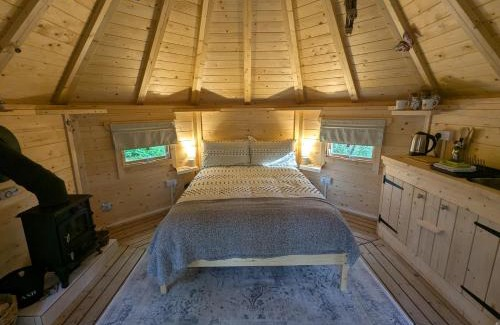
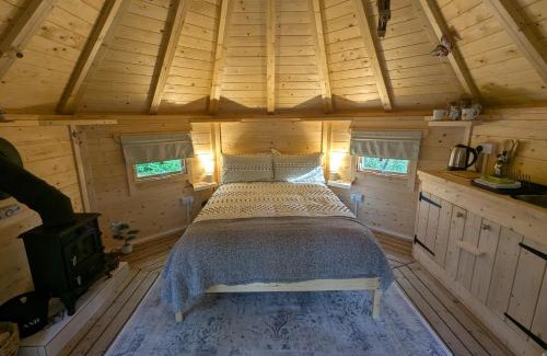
+ potted plant [110,222,142,255]
